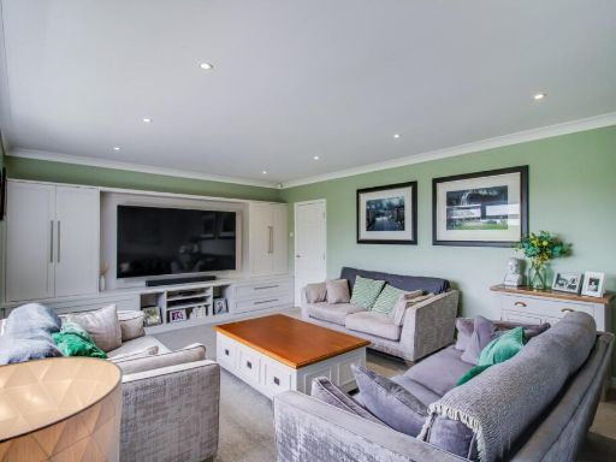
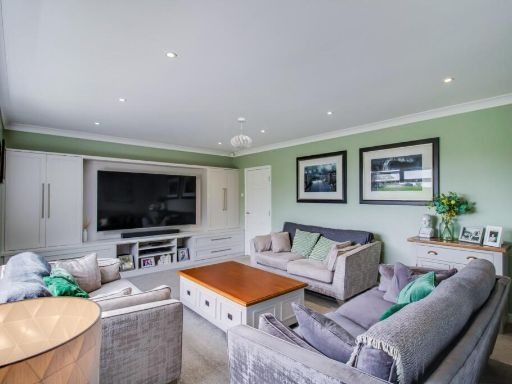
+ pendant light [230,117,253,151]
